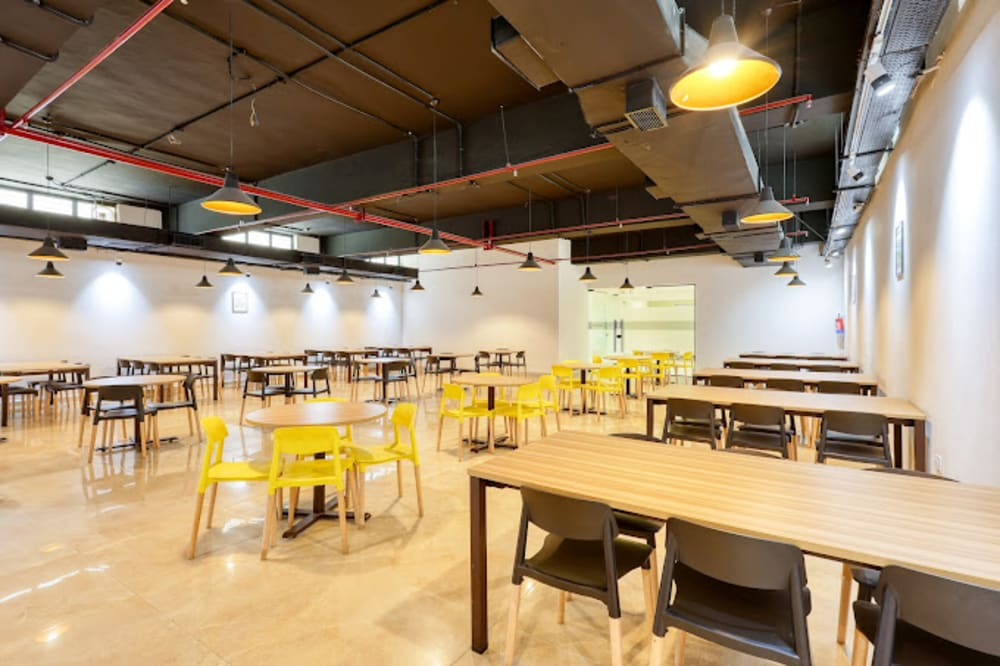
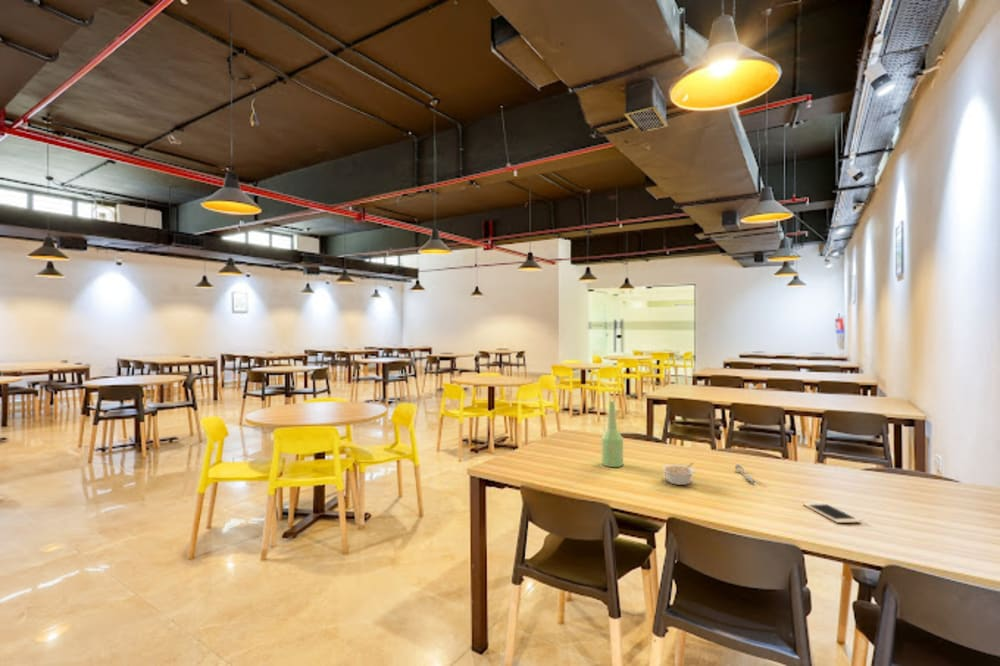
+ bottle [601,400,624,468]
+ spoon [734,464,756,483]
+ cell phone [802,501,862,524]
+ legume [661,462,696,486]
